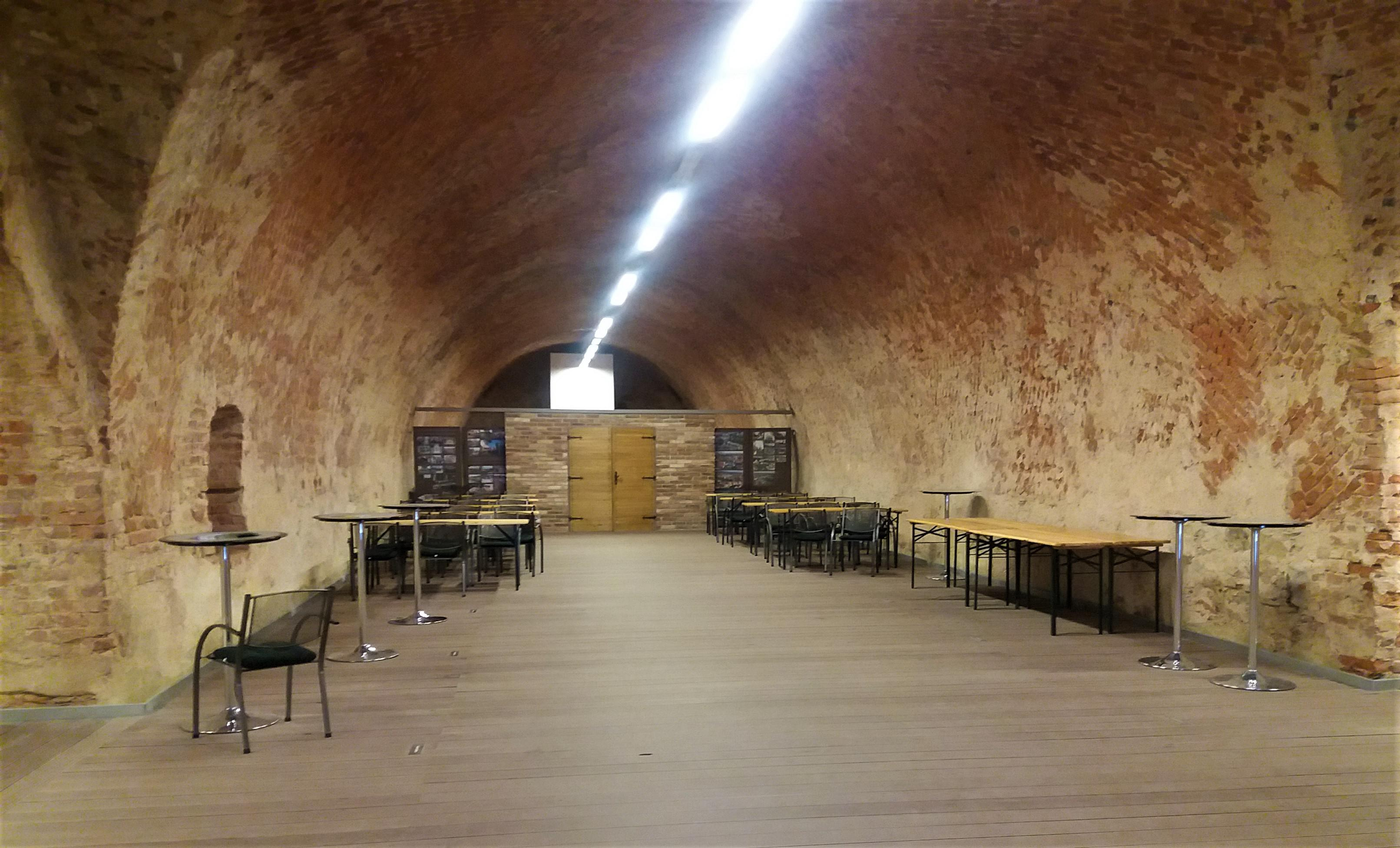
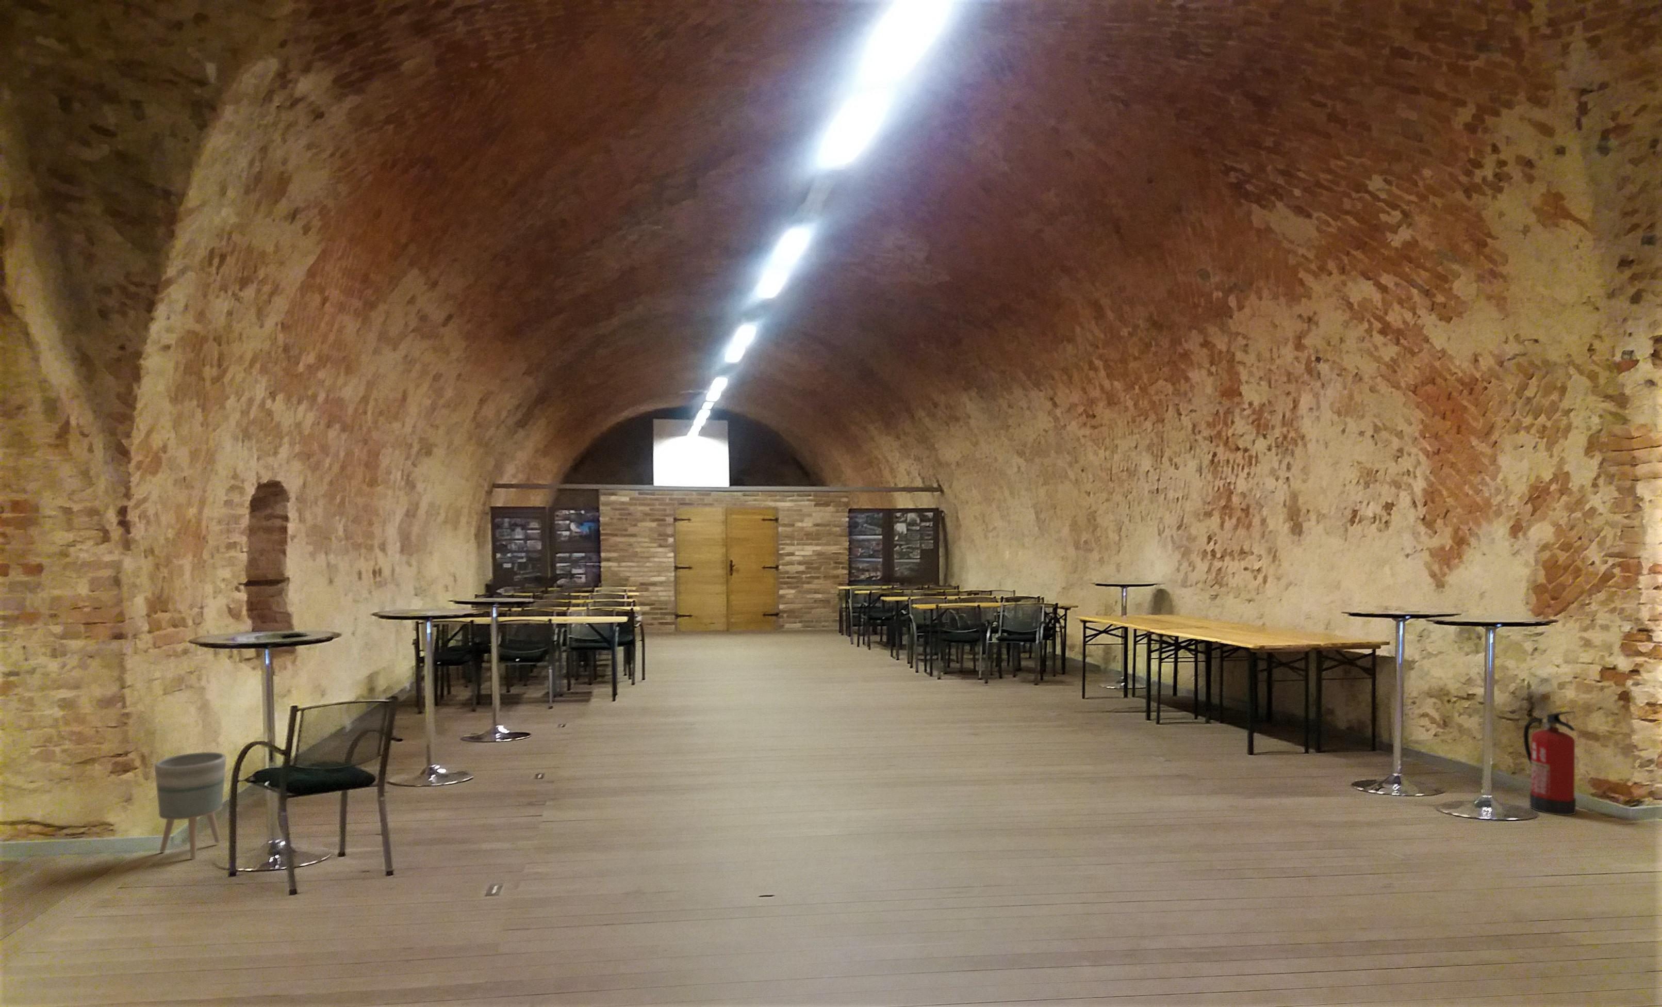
+ fire extinguisher [1523,711,1577,816]
+ planter [154,752,227,860]
